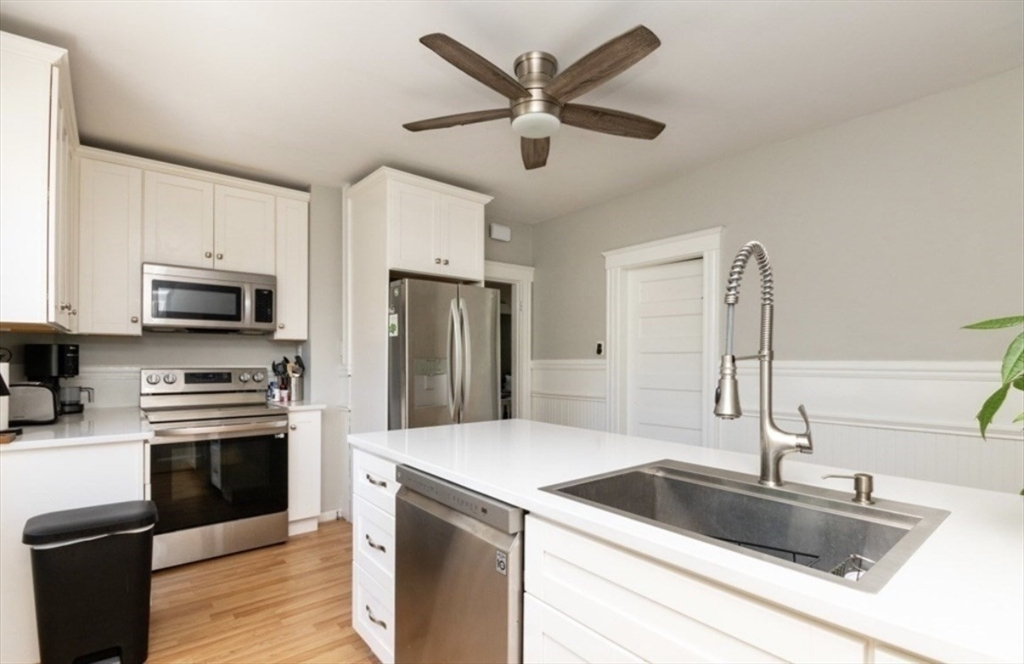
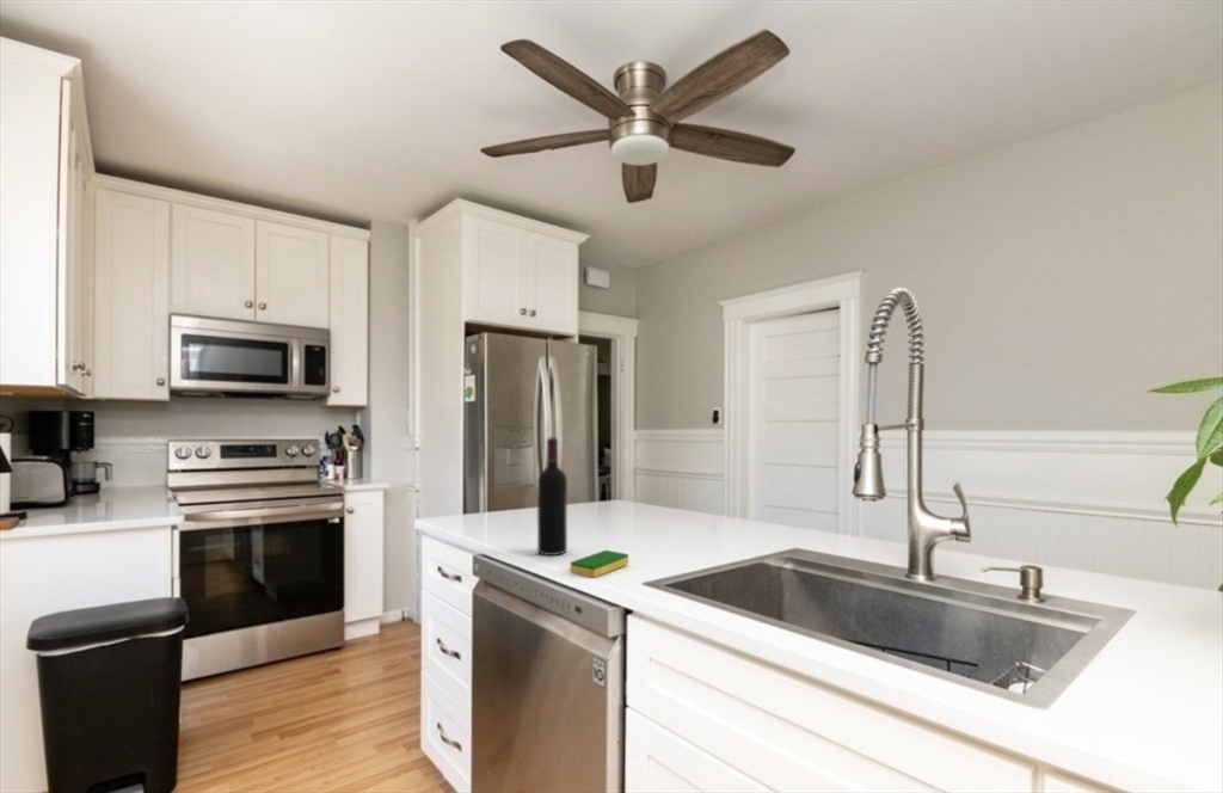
+ wine bottle [536,437,569,557]
+ dish sponge [570,549,629,579]
